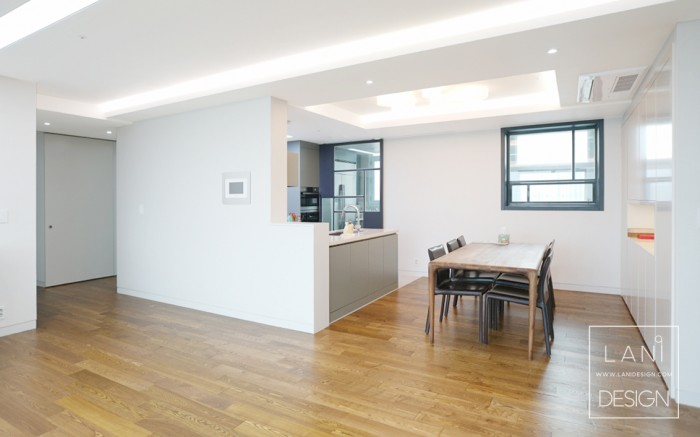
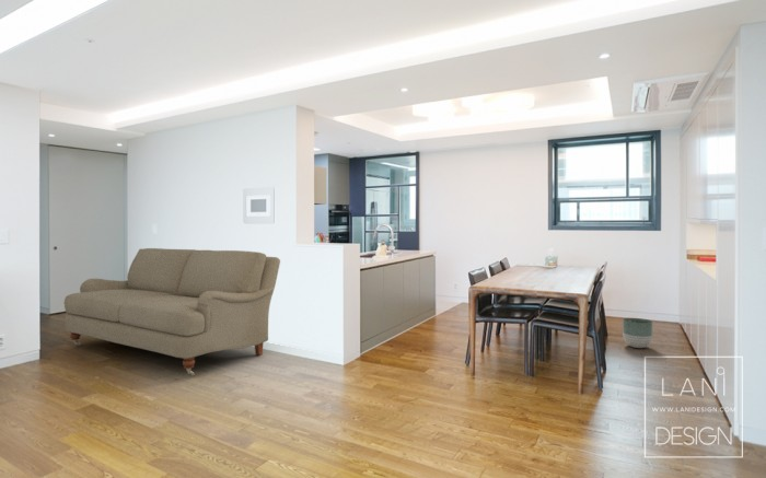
+ planter [622,317,654,349]
+ sofa [63,247,281,376]
